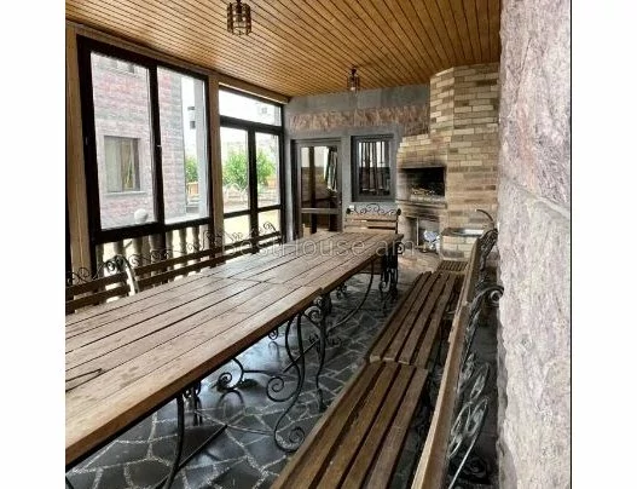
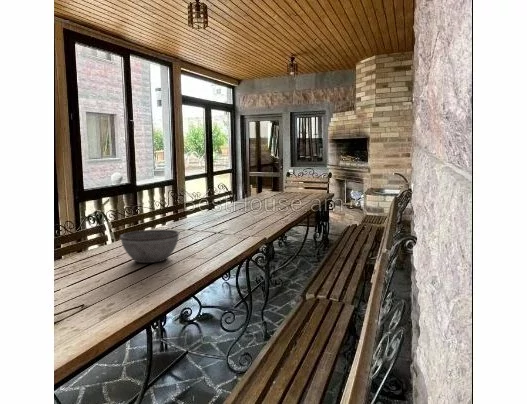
+ bowl [119,228,181,264]
